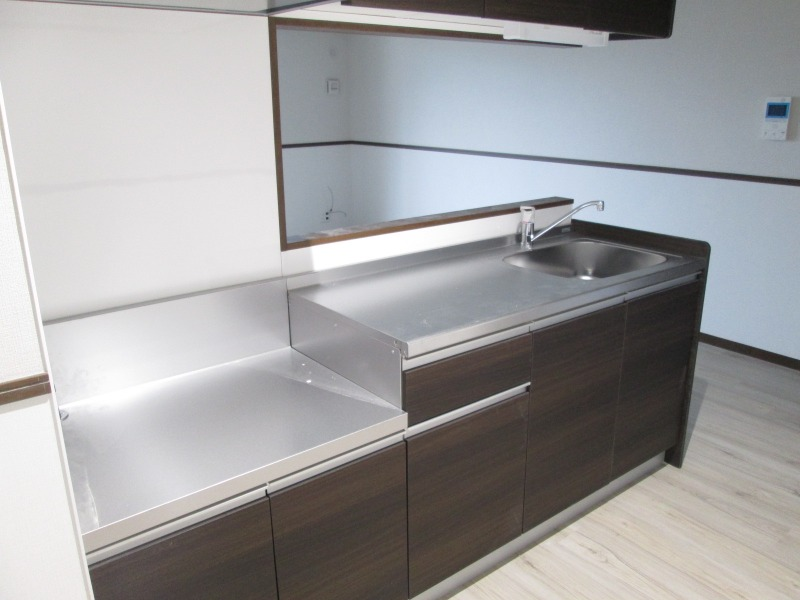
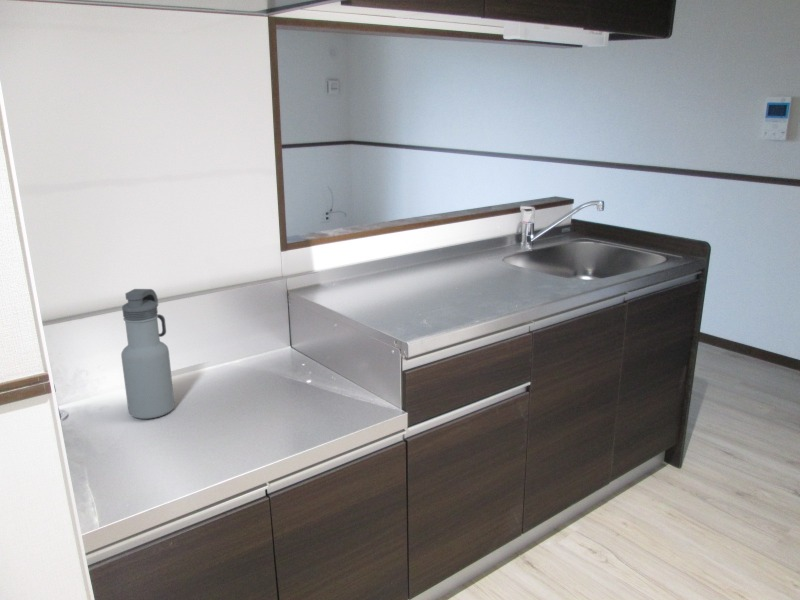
+ water bottle [120,288,175,420]
